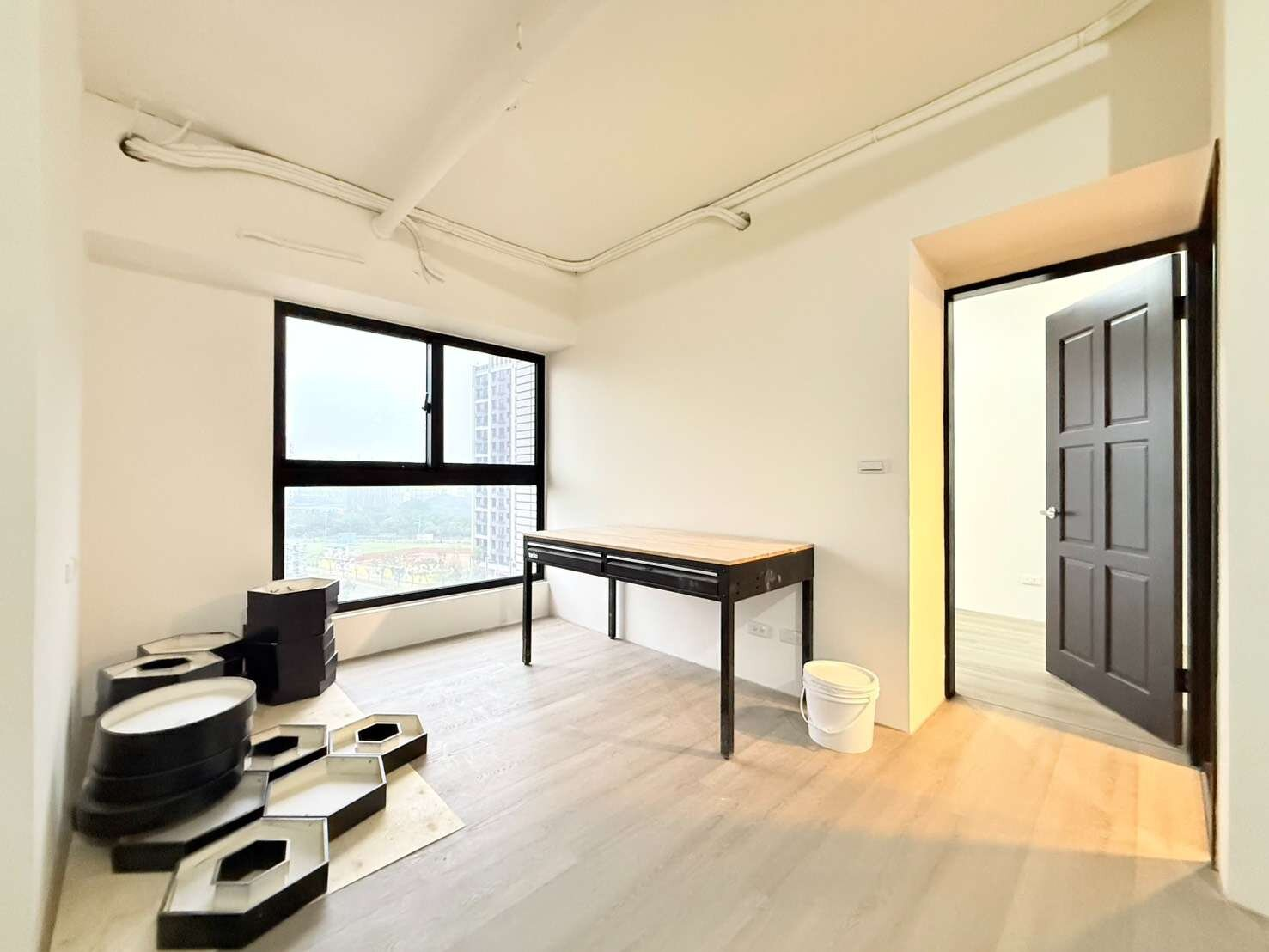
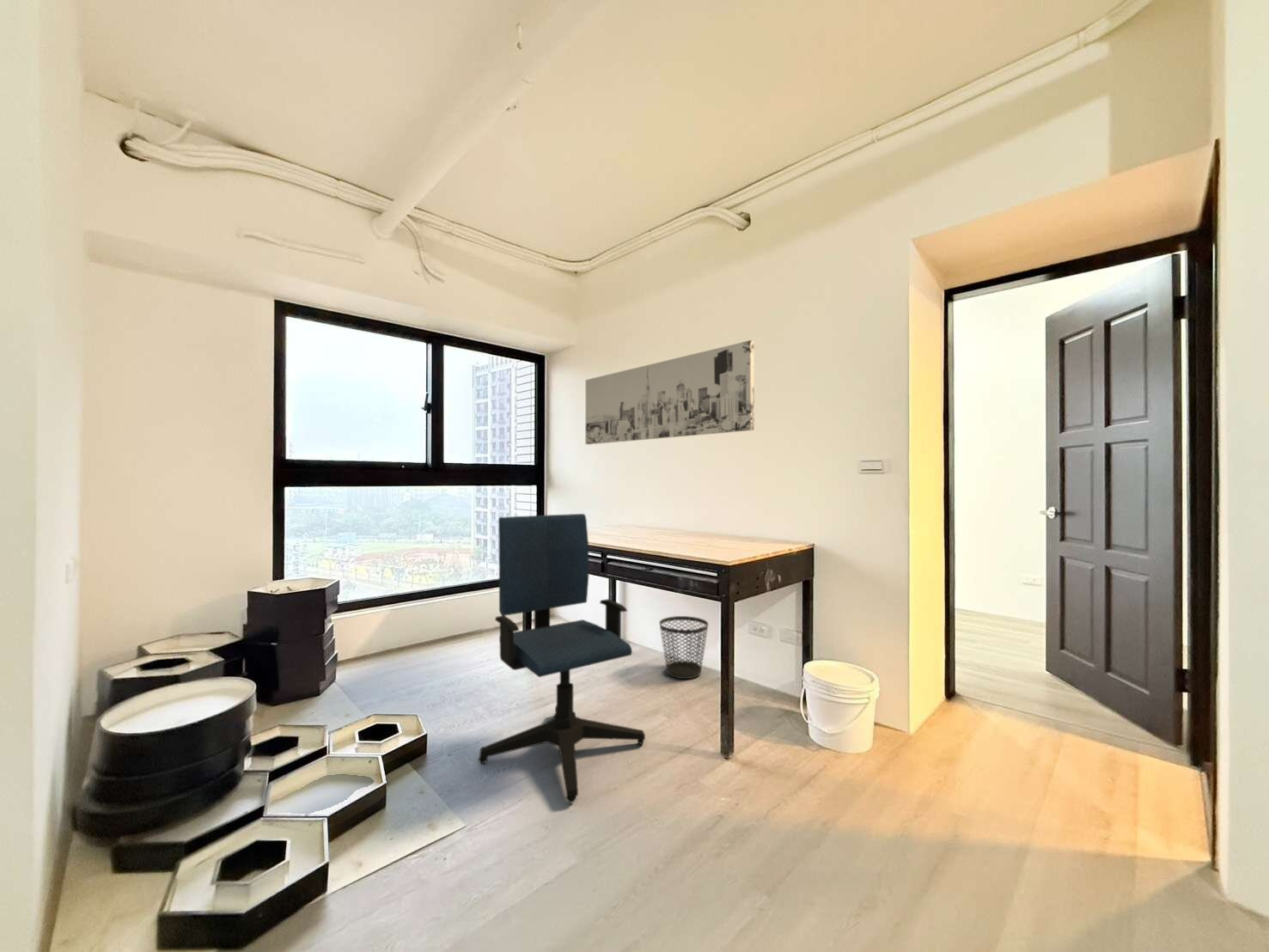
+ wall art [585,339,755,445]
+ wastebasket [658,615,710,680]
+ office chair [478,513,646,803]
